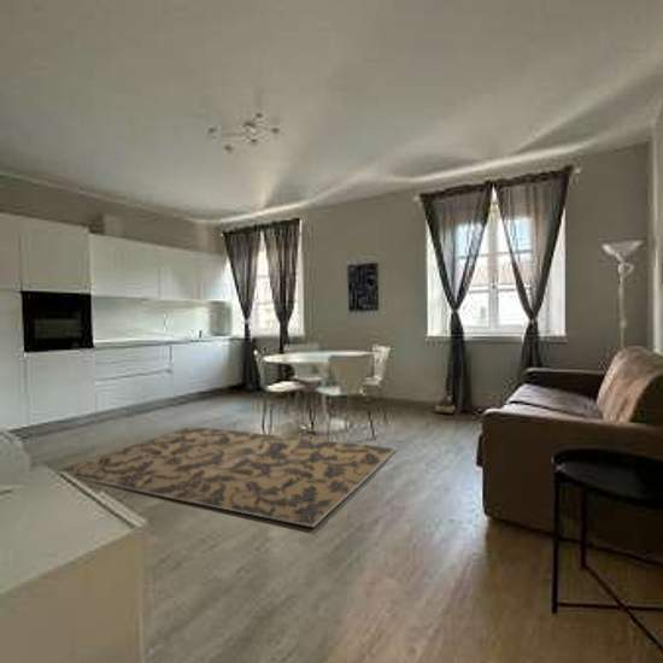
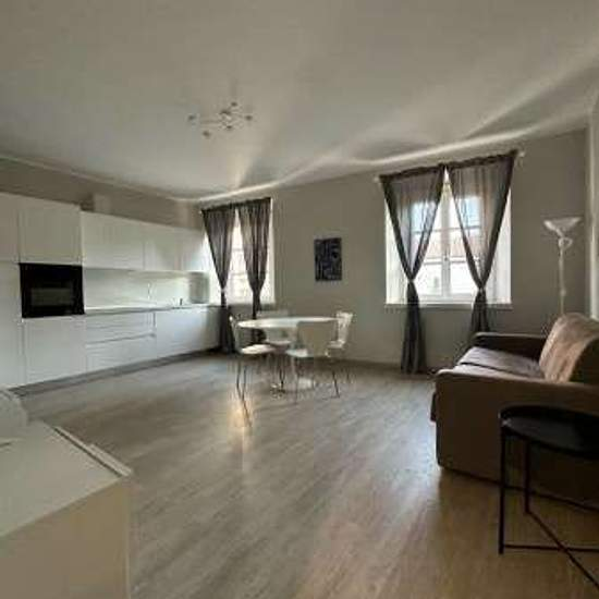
- rug [58,426,398,528]
- wall caddy [434,389,456,415]
